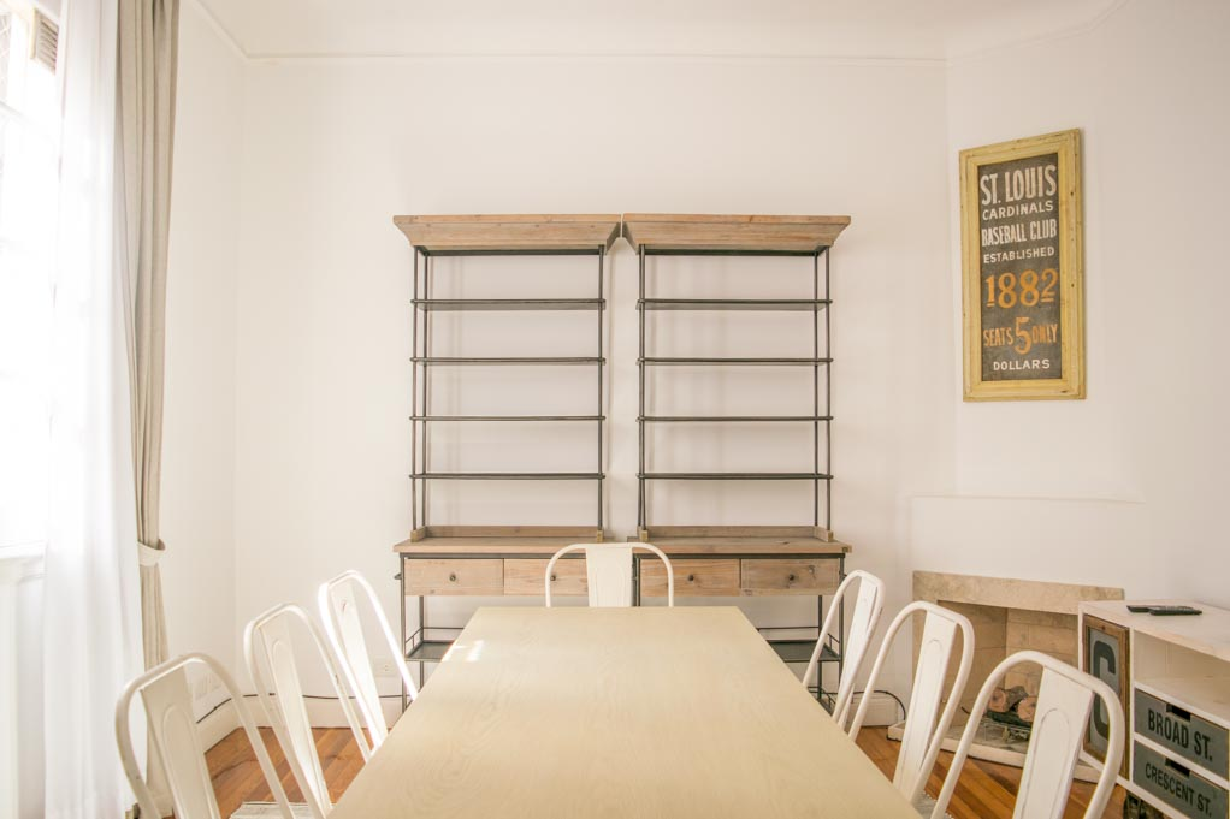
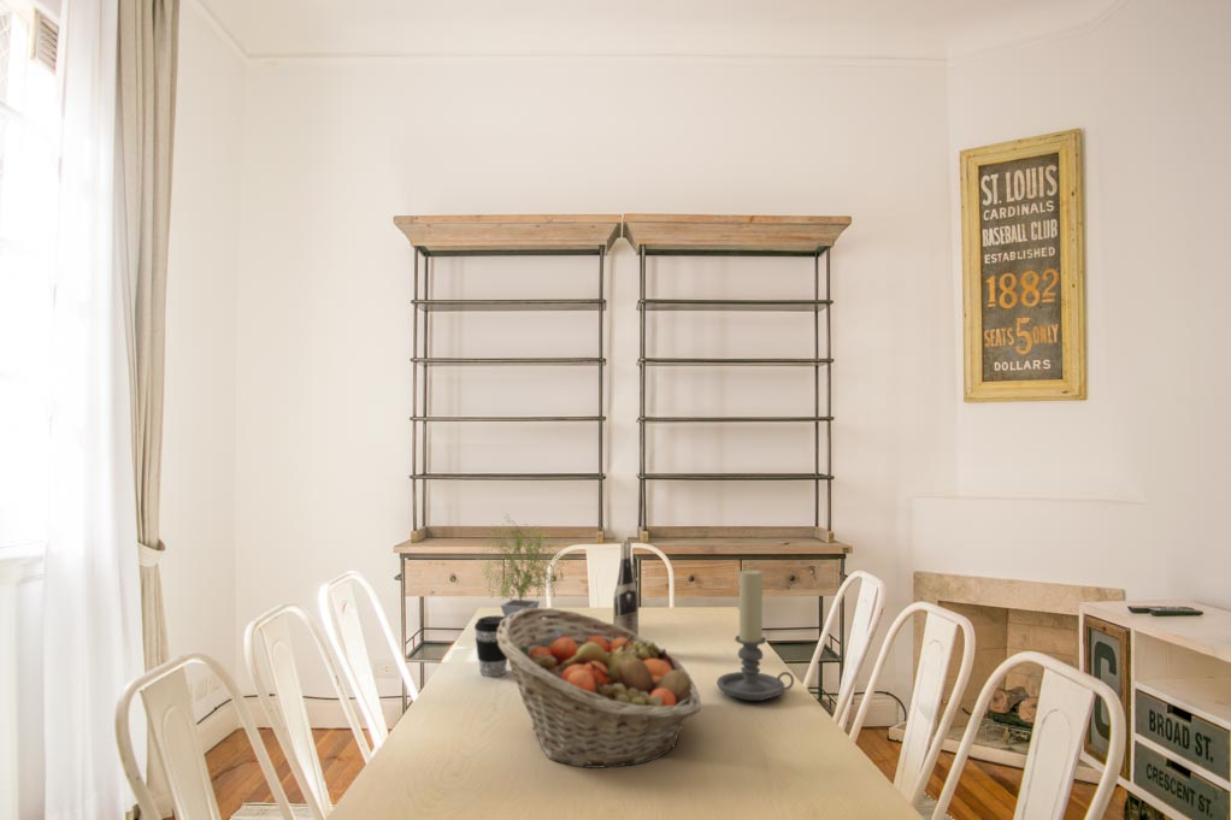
+ wine bottle [612,539,640,636]
+ coffee cup [473,614,508,678]
+ candle holder [715,567,795,702]
+ potted plant [476,513,571,620]
+ fruit basket [496,607,702,769]
